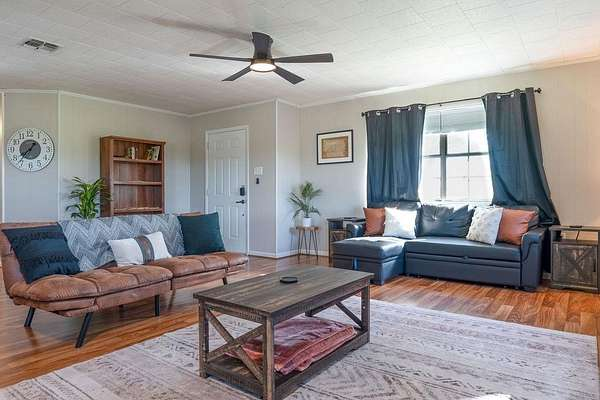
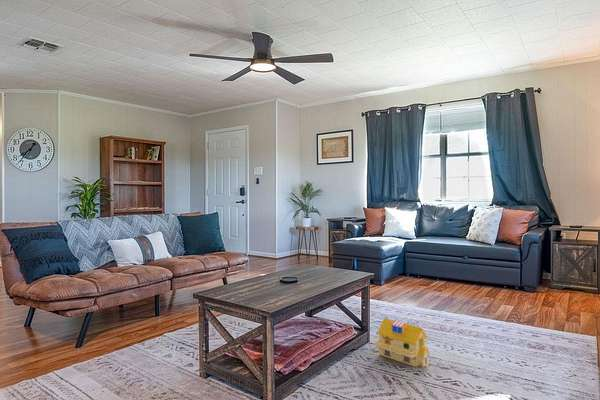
+ toy house [374,317,430,368]
